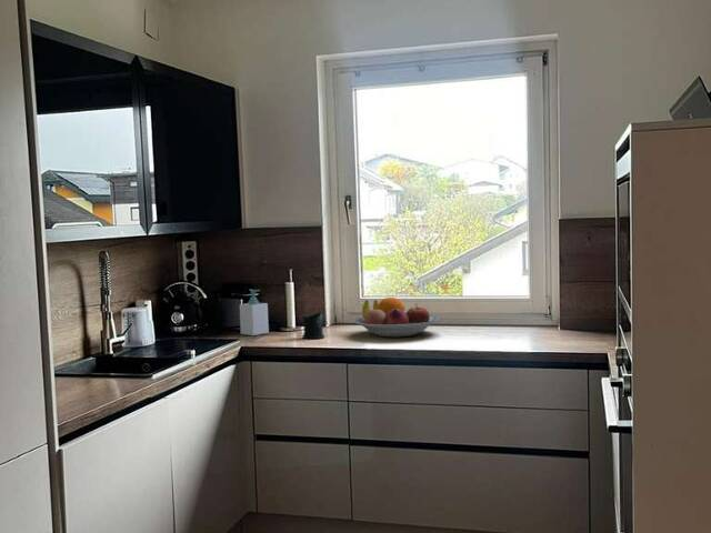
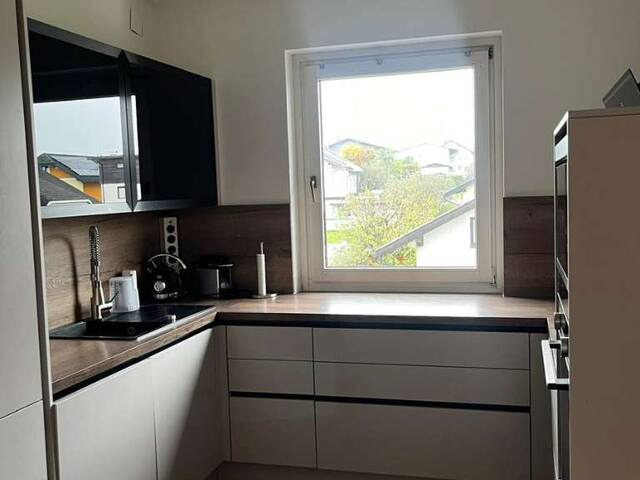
- fruit bowl [353,296,440,338]
- mug [294,312,326,340]
- soap bottle [239,289,270,336]
